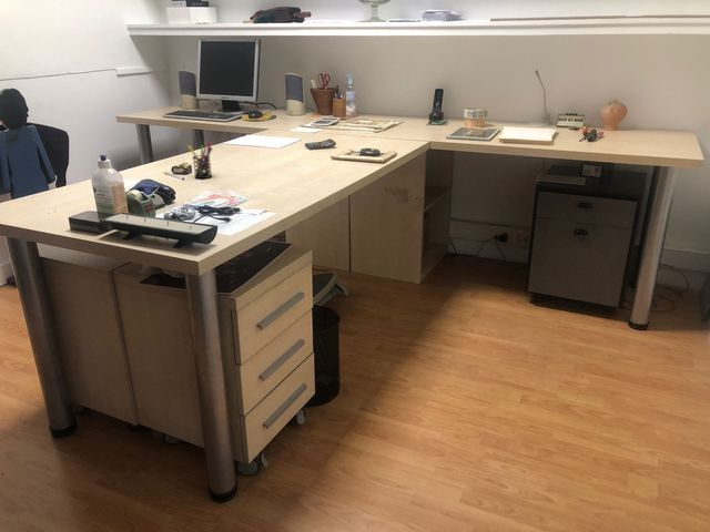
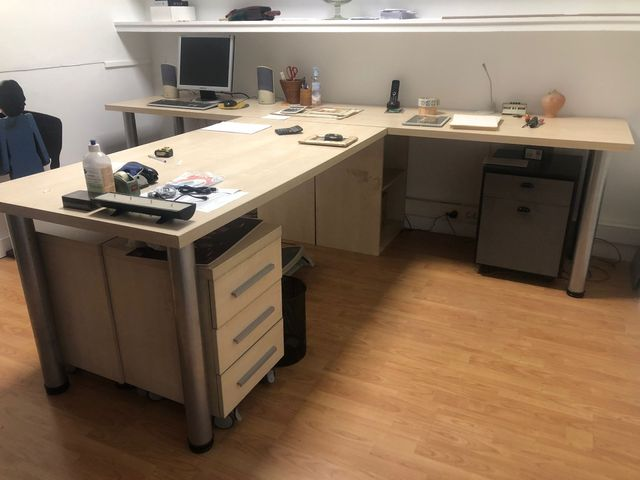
- pen holder [187,140,213,180]
